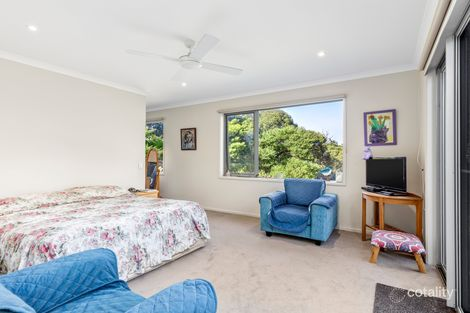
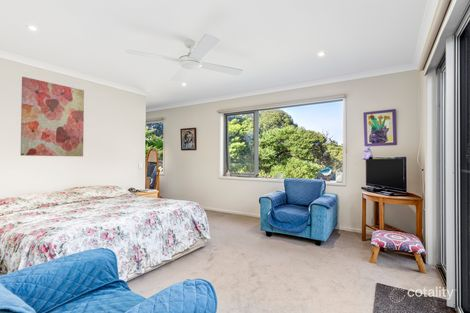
+ wall art [20,76,85,157]
